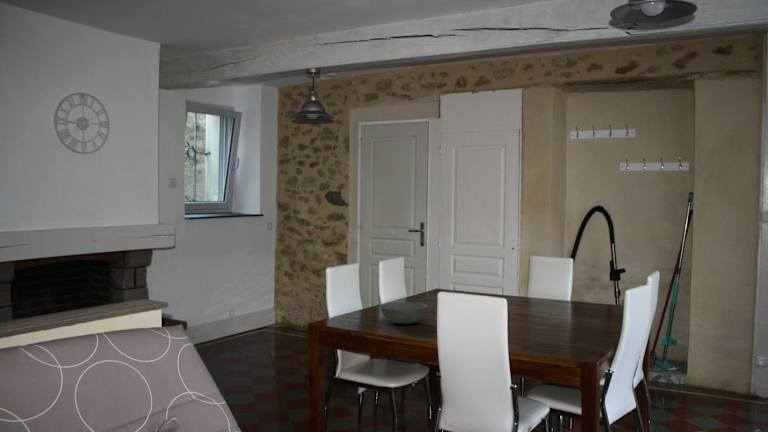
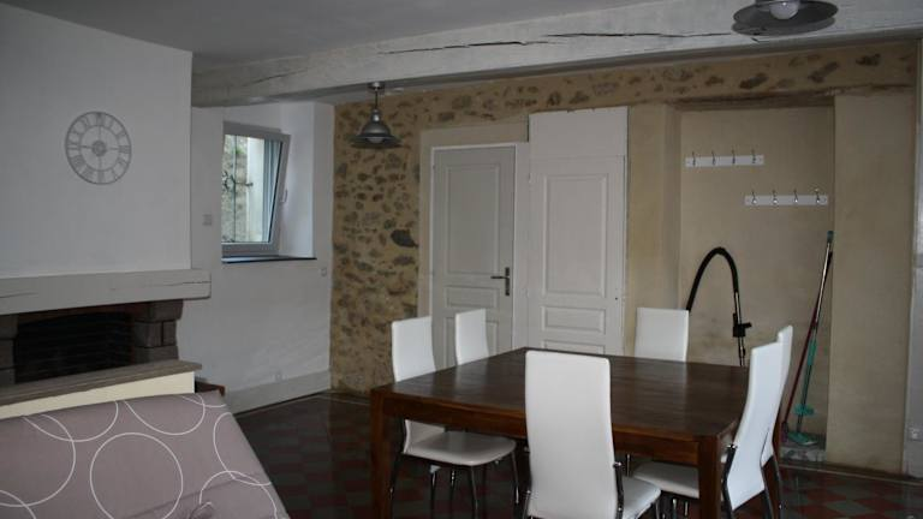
- bowl [379,301,429,325]
